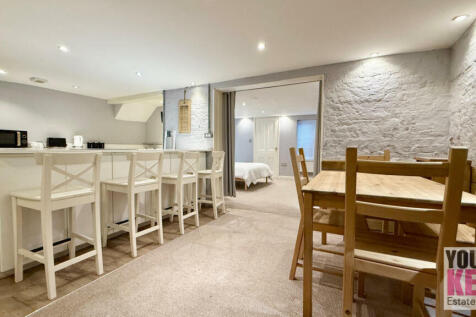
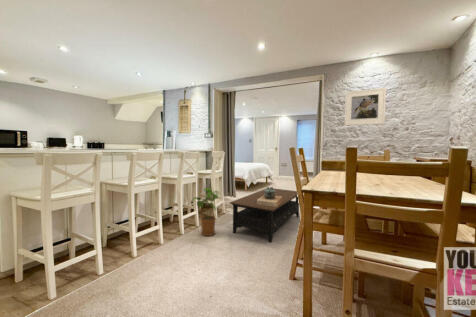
+ coffee table [229,187,300,244]
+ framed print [344,87,387,126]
+ decorative urn [257,186,282,207]
+ house plant [191,187,221,237]
